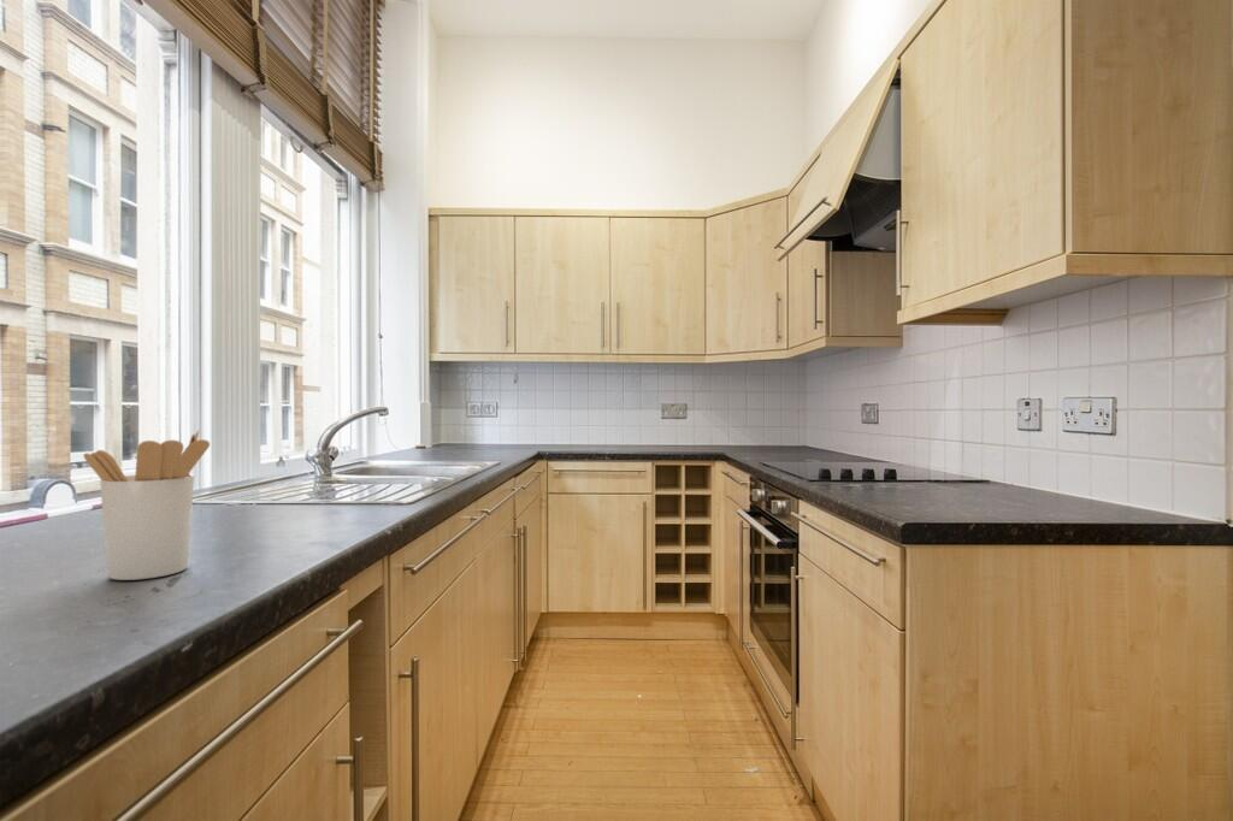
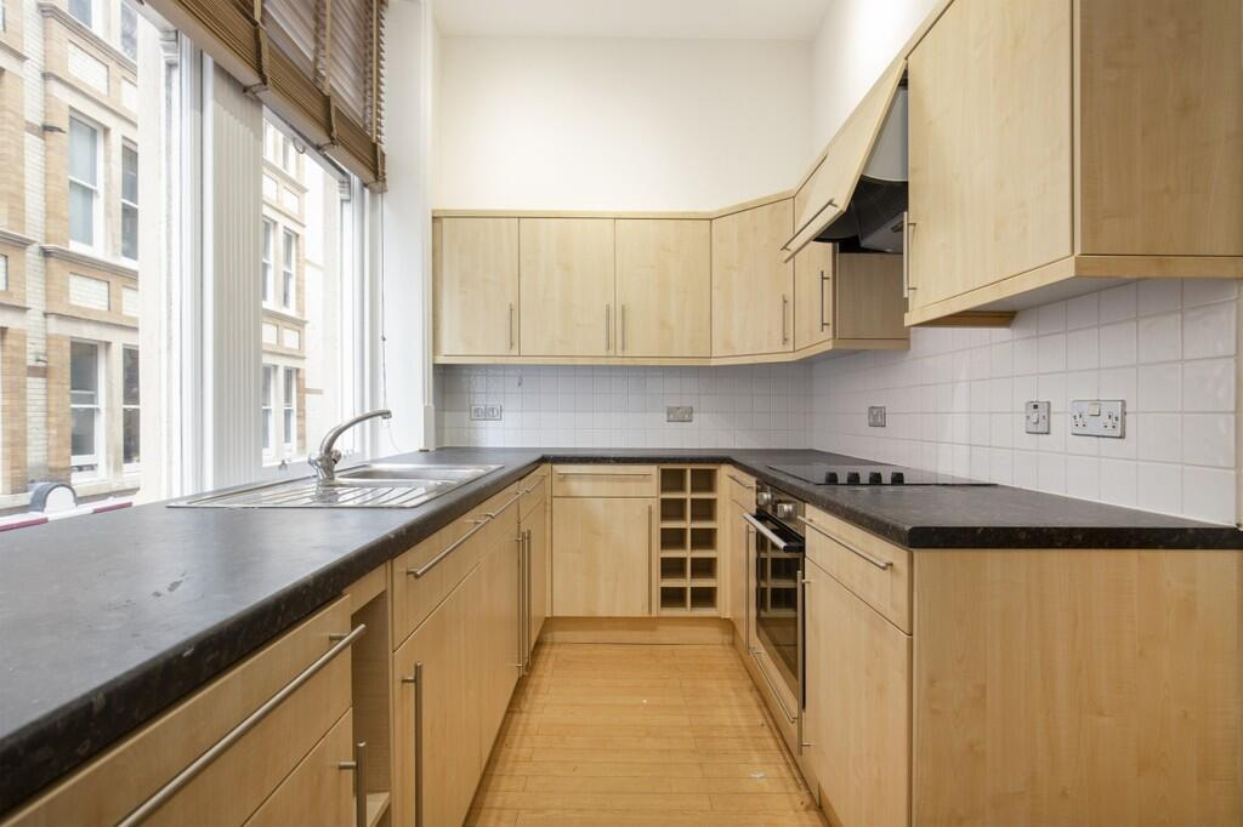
- utensil holder [82,429,211,581]
